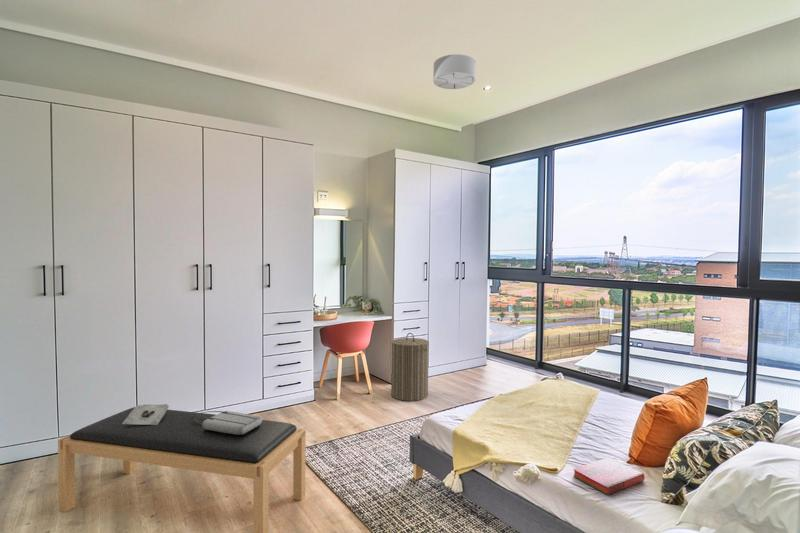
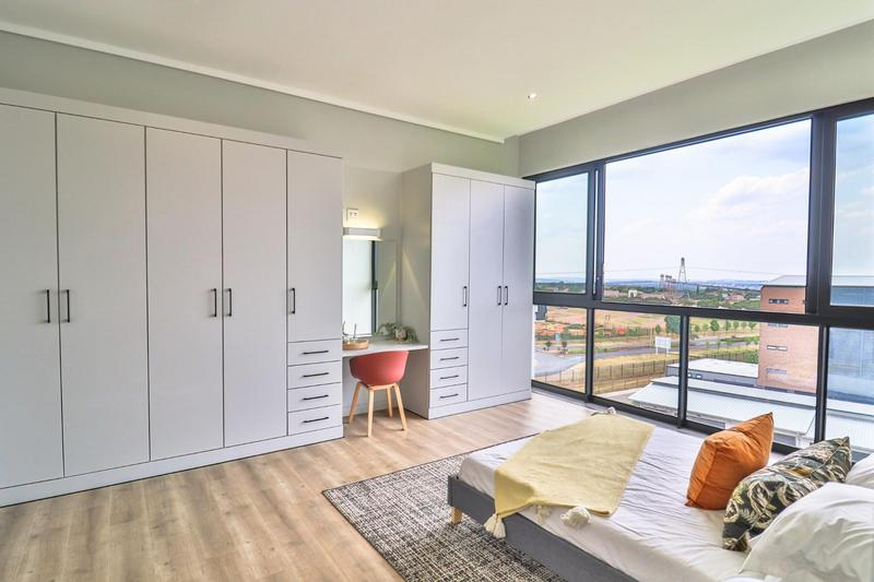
- tote bag [192,410,263,435]
- boots [122,403,170,425]
- hardback book [572,457,646,496]
- laundry hamper [390,332,430,402]
- ceiling light [432,53,477,90]
- bench [57,406,307,533]
